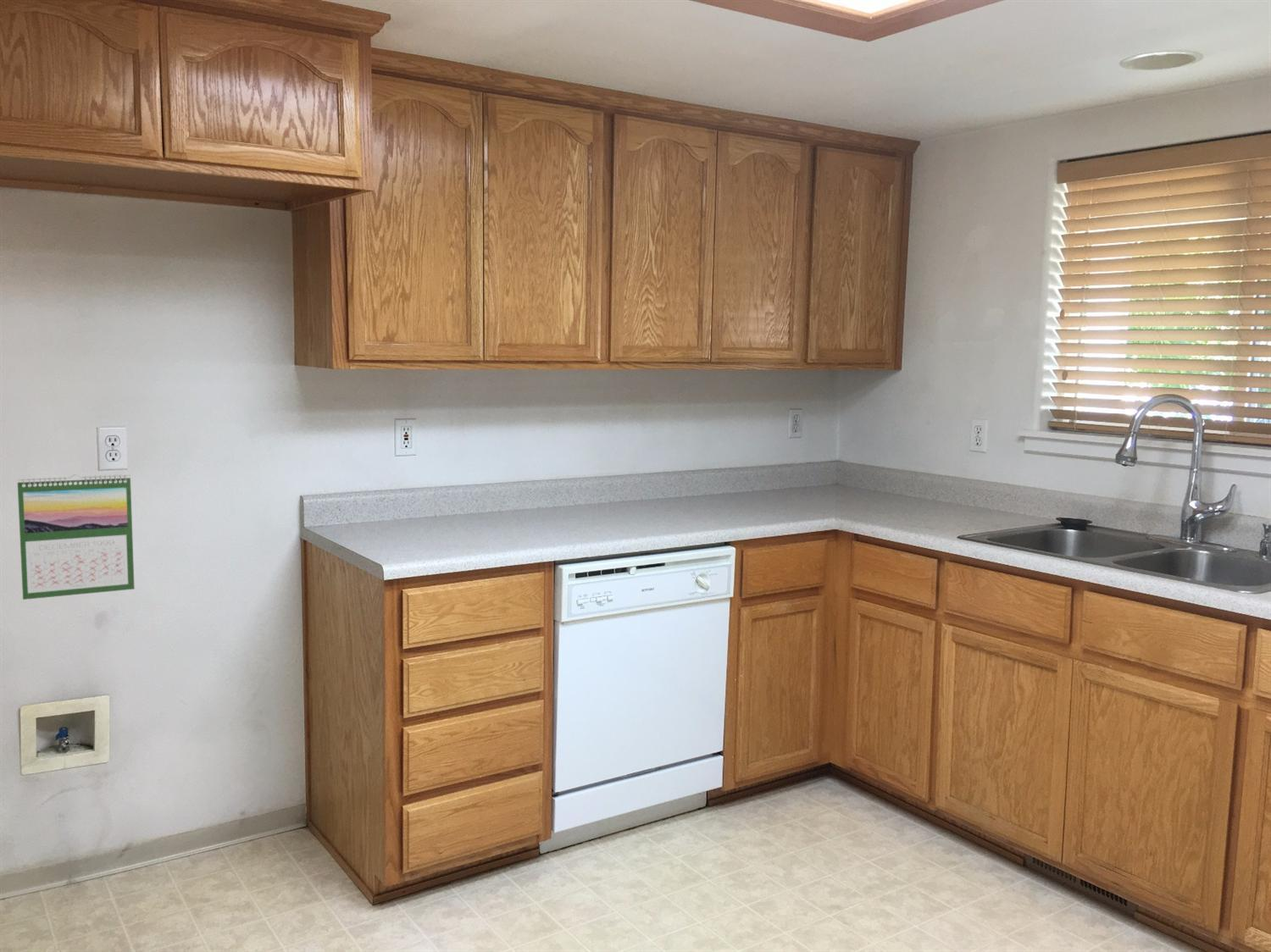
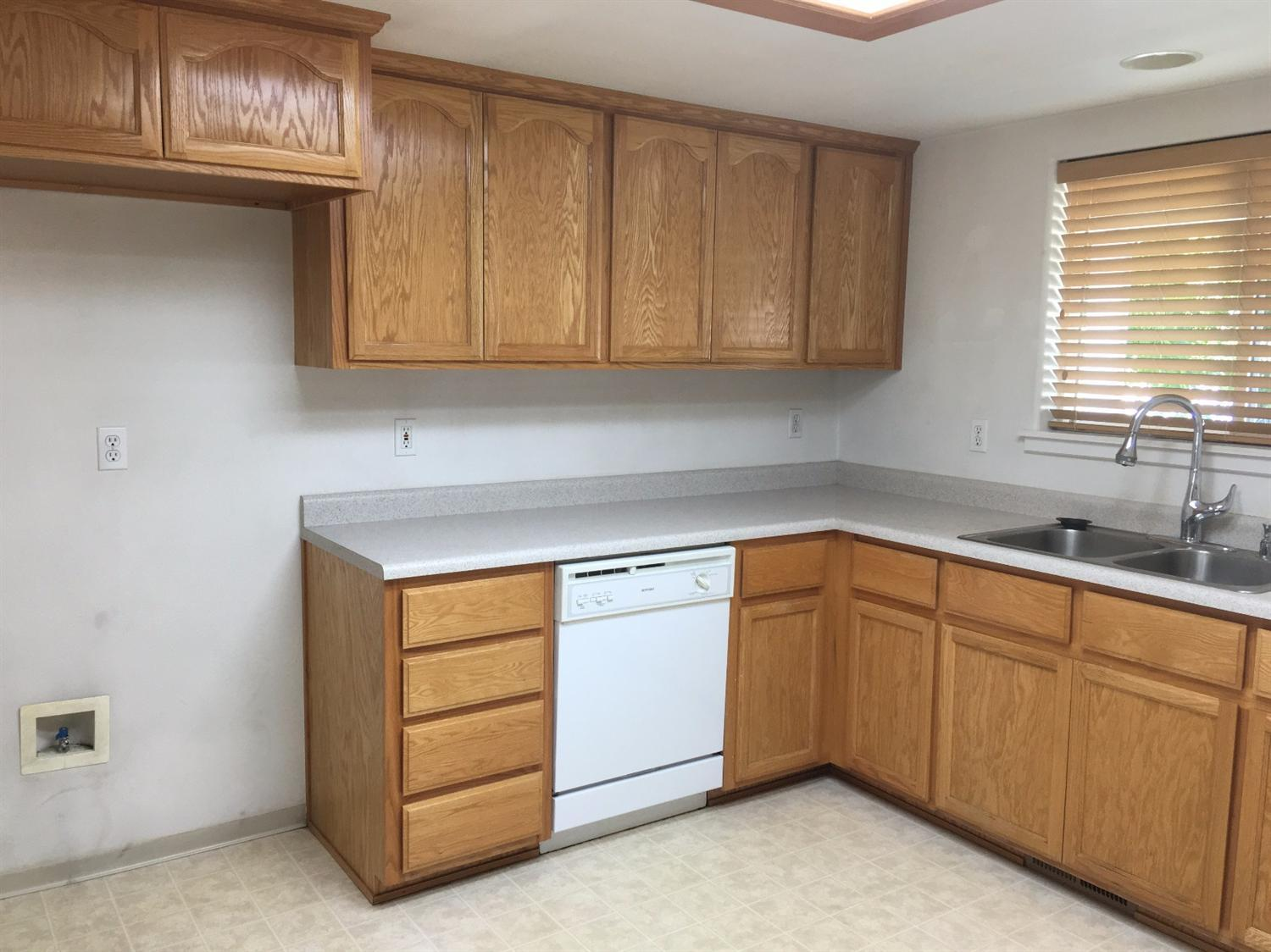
- calendar [16,473,136,601]
